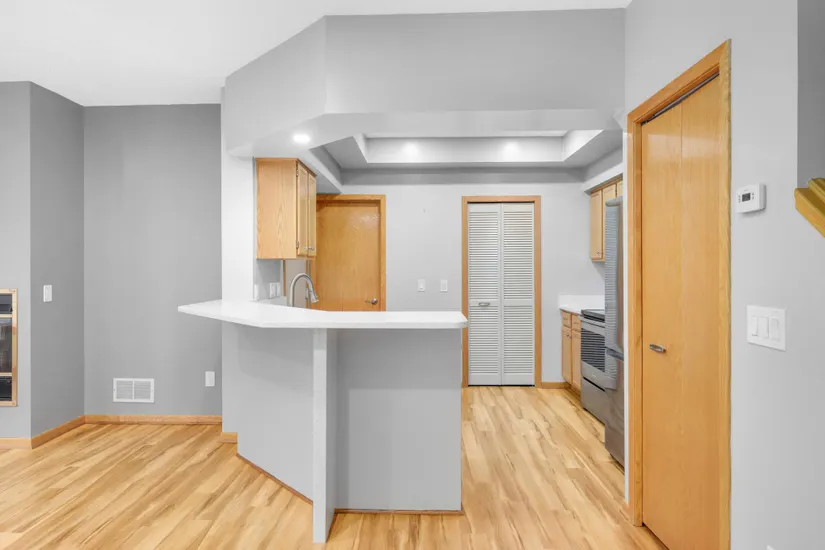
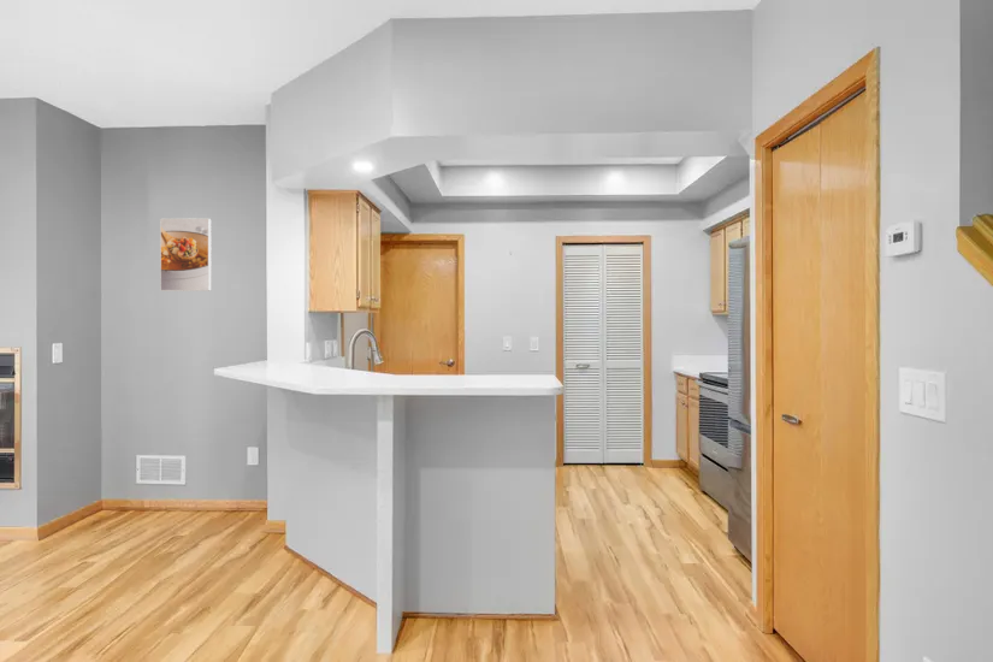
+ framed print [159,217,213,292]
